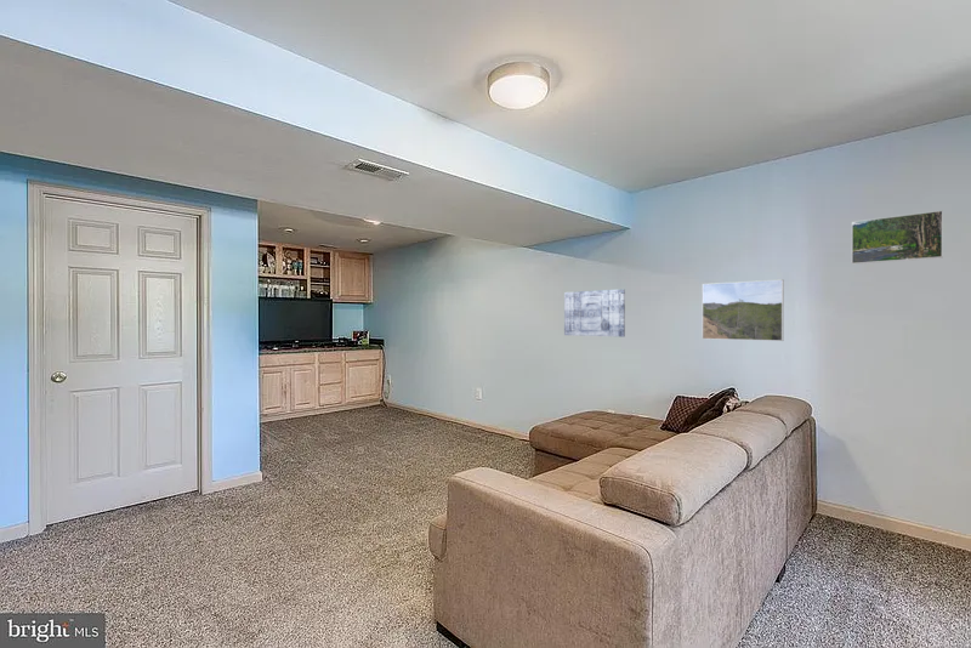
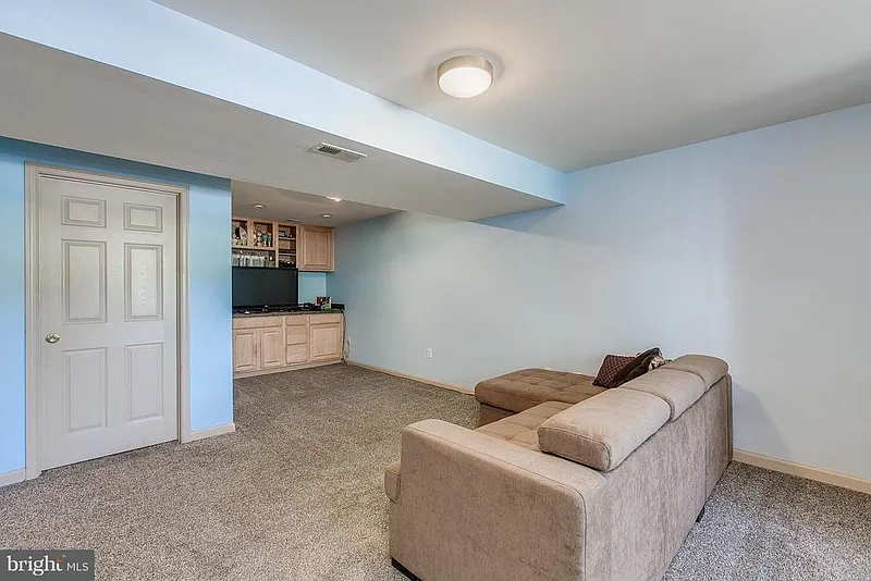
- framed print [851,209,944,266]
- wall art [563,288,626,337]
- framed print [702,278,785,342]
